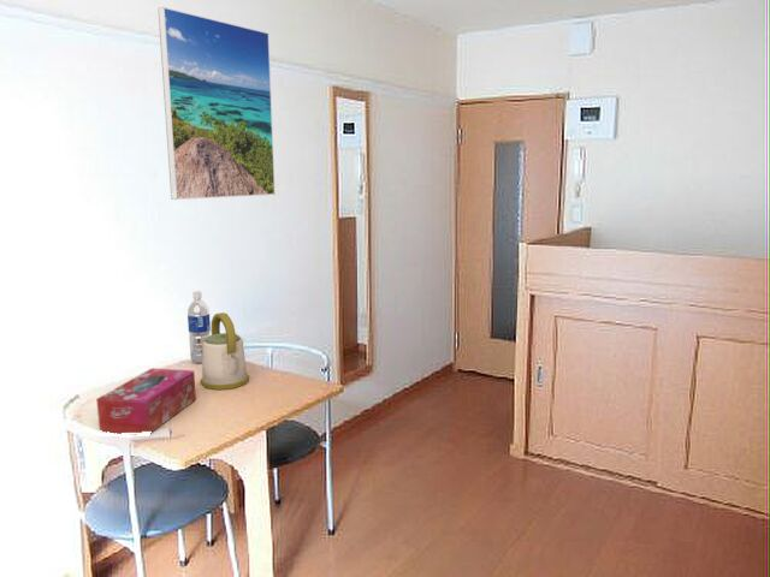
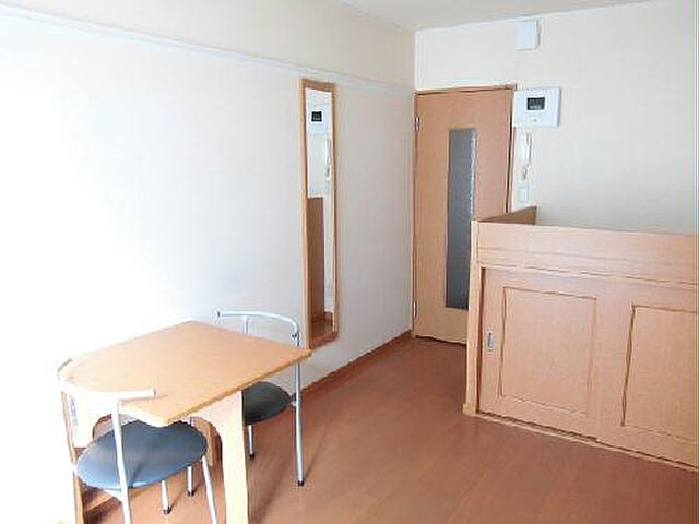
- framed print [156,6,277,201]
- kettle [199,311,250,391]
- tissue box [95,367,197,434]
- water bottle [186,290,212,364]
